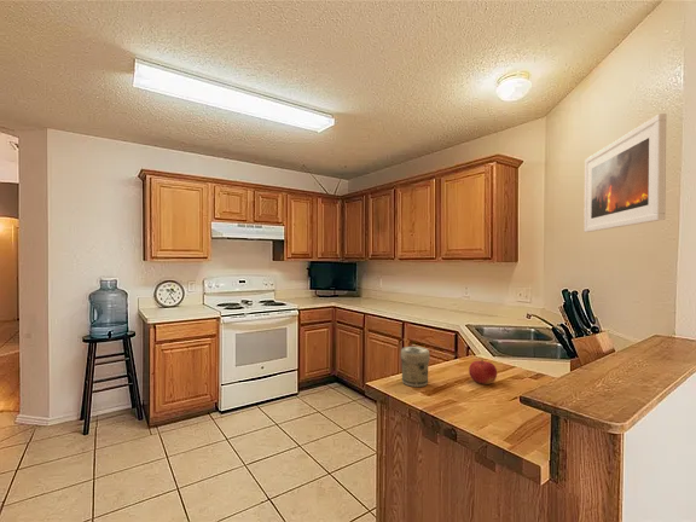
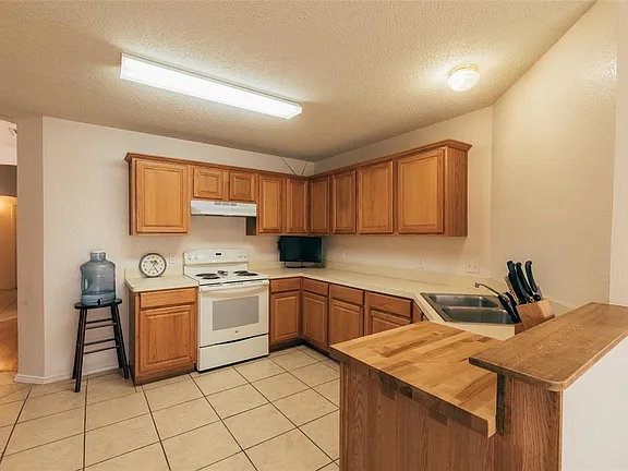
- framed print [582,112,667,233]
- jar [400,346,431,388]
- fruit [468,359,498,385]
